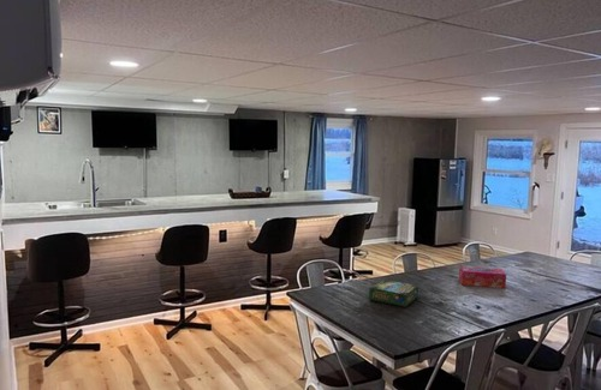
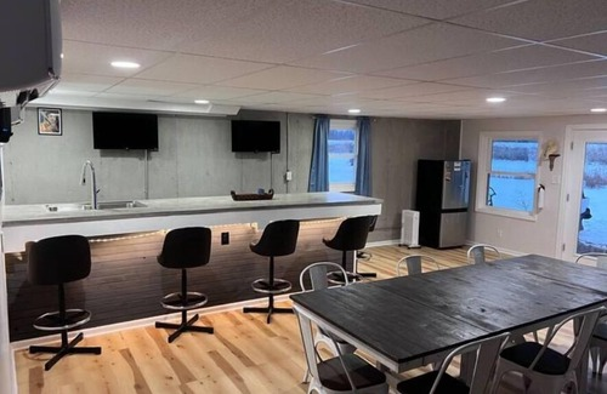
- tissue box [458,265,507,289]
- board game [368,278,419,308]
